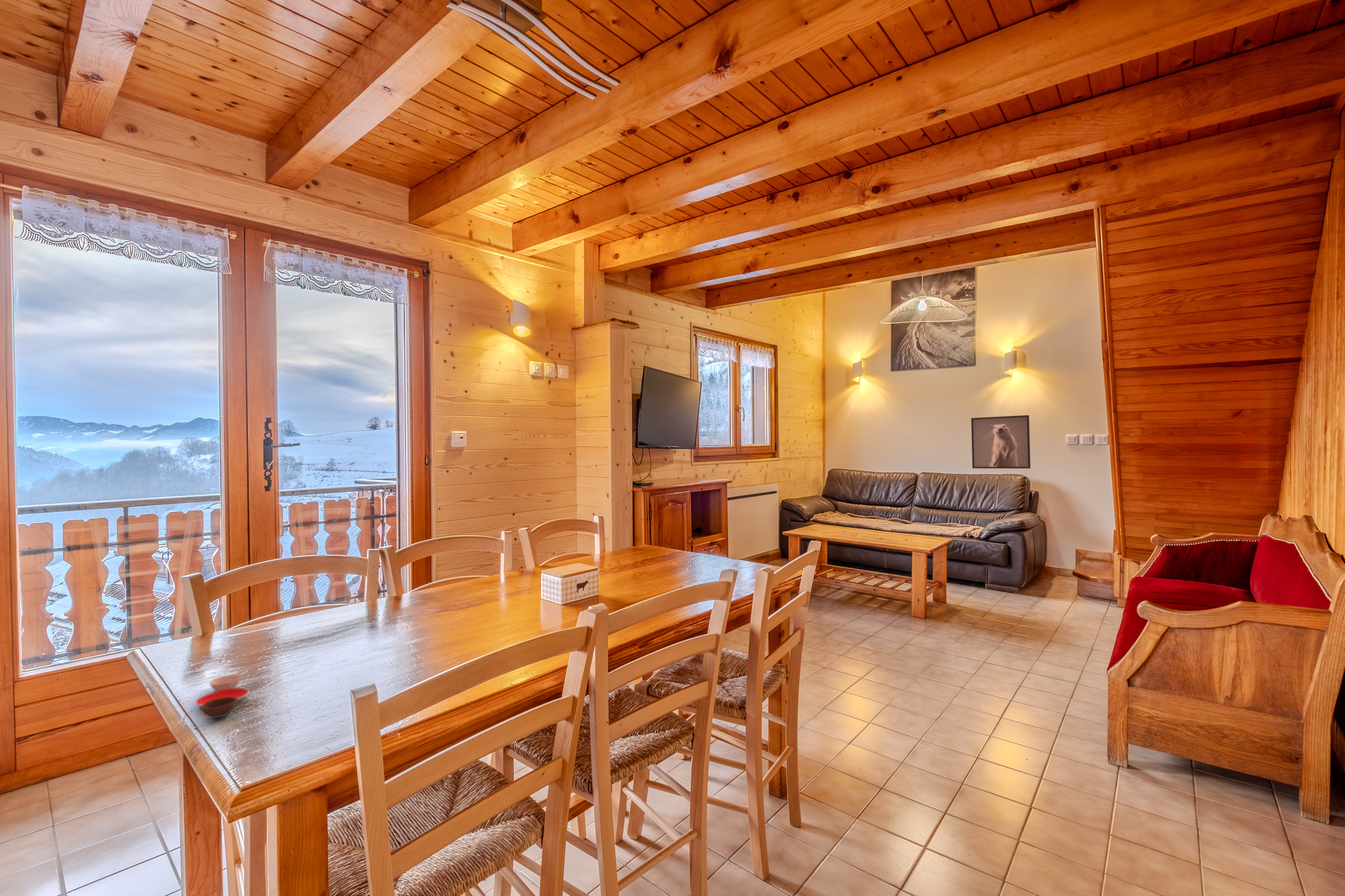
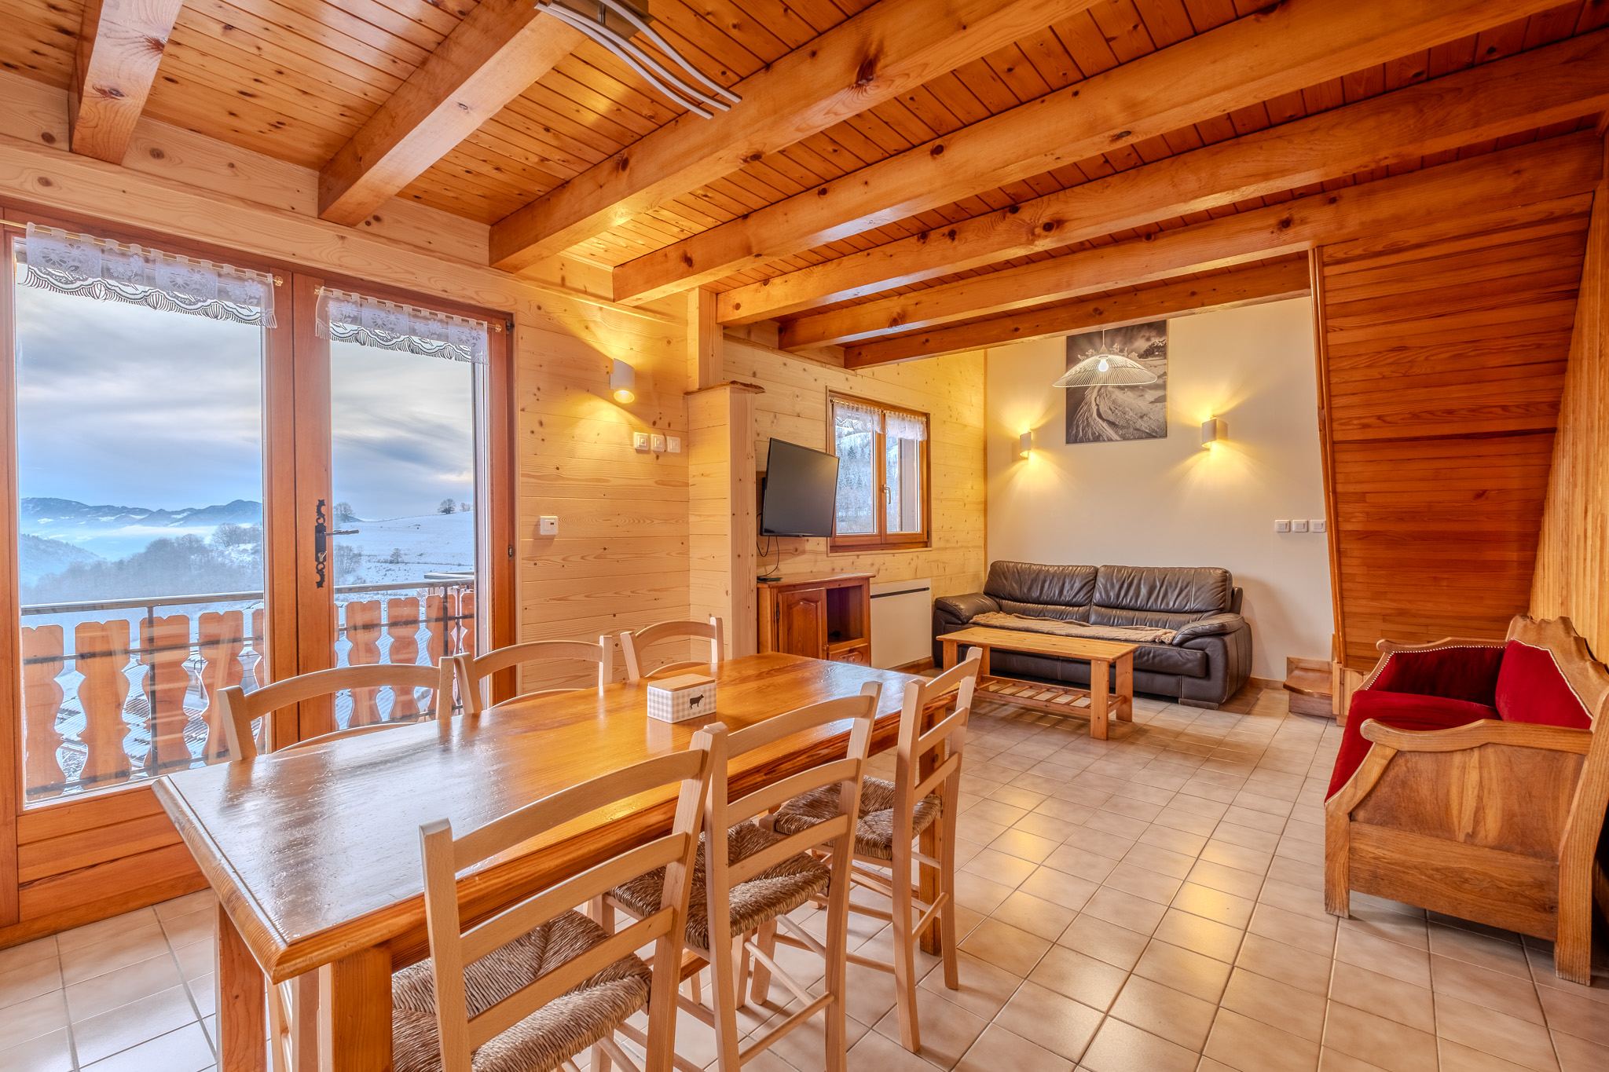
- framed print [971,414,1031,469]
- bowl [194,674,250,719]
